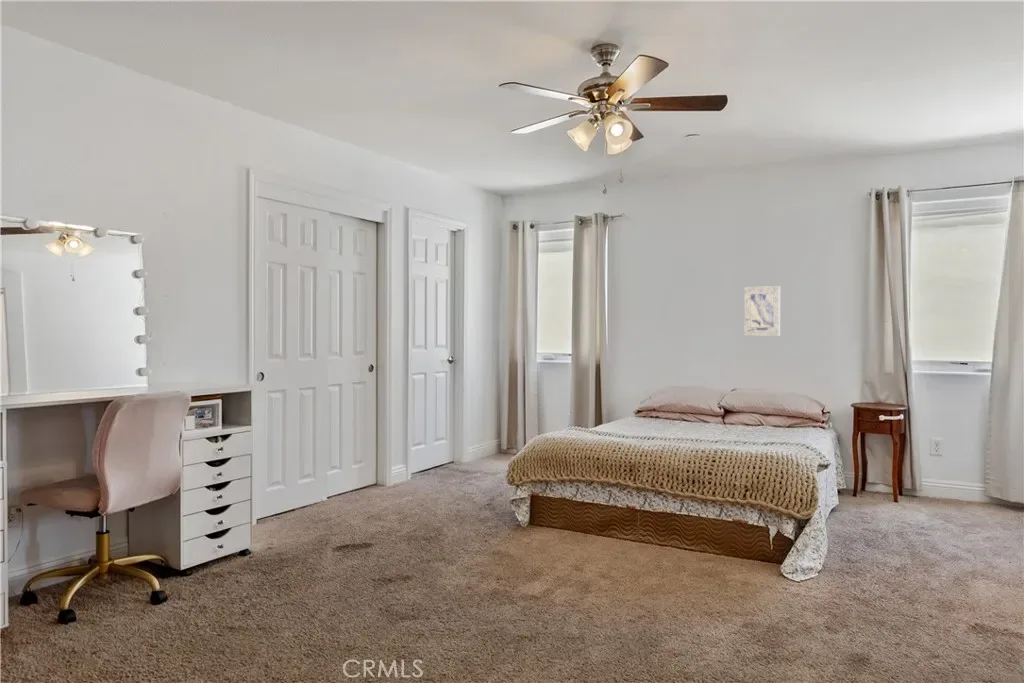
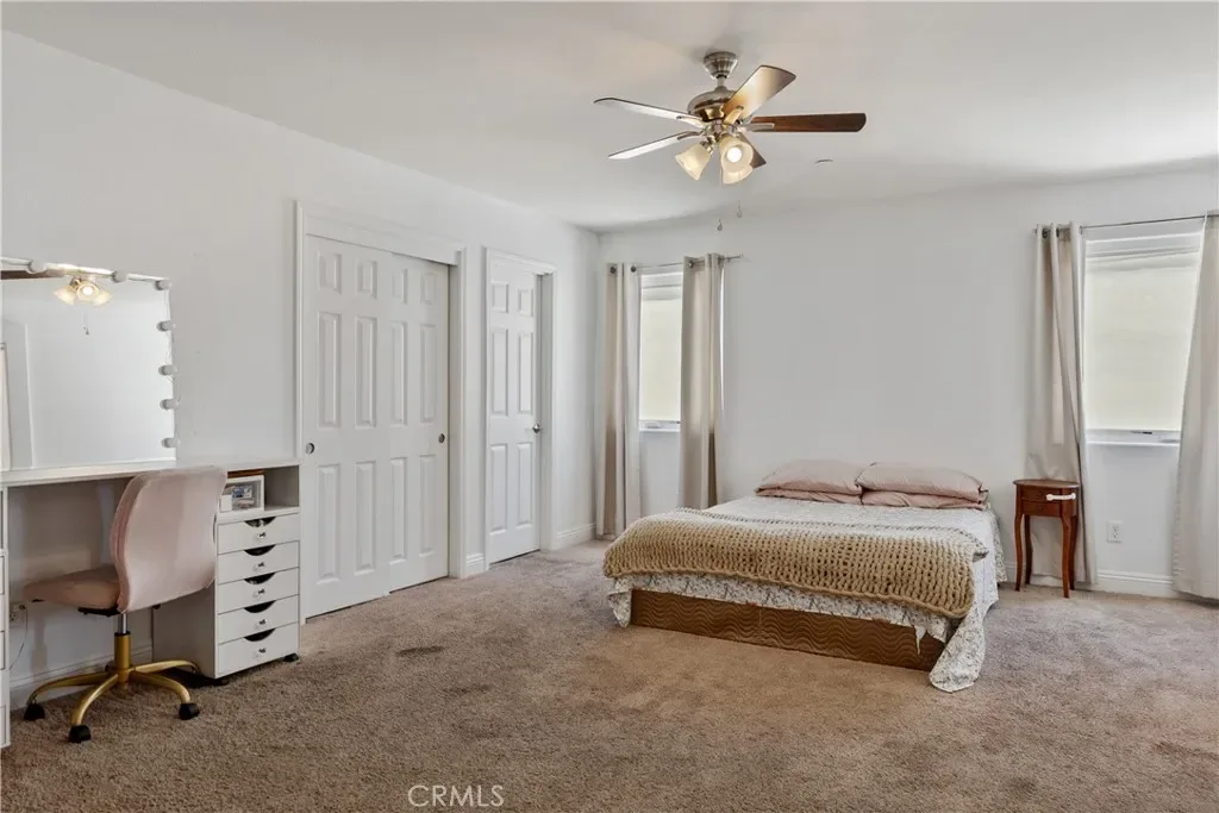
- wall art [744,285,781,337]
